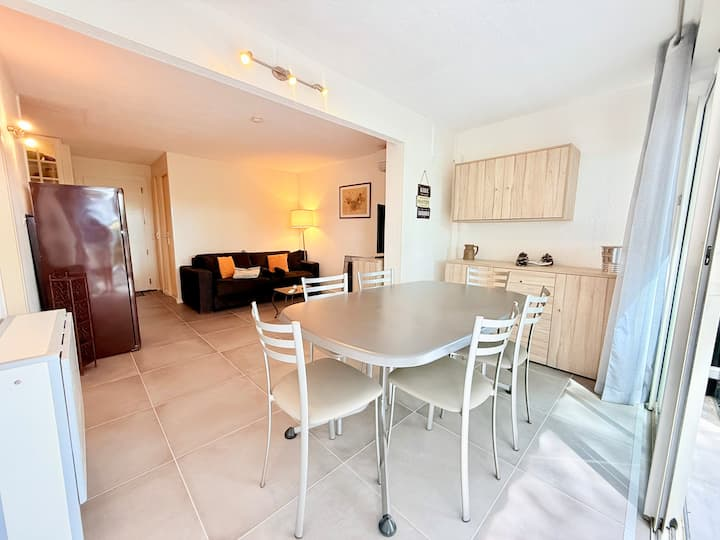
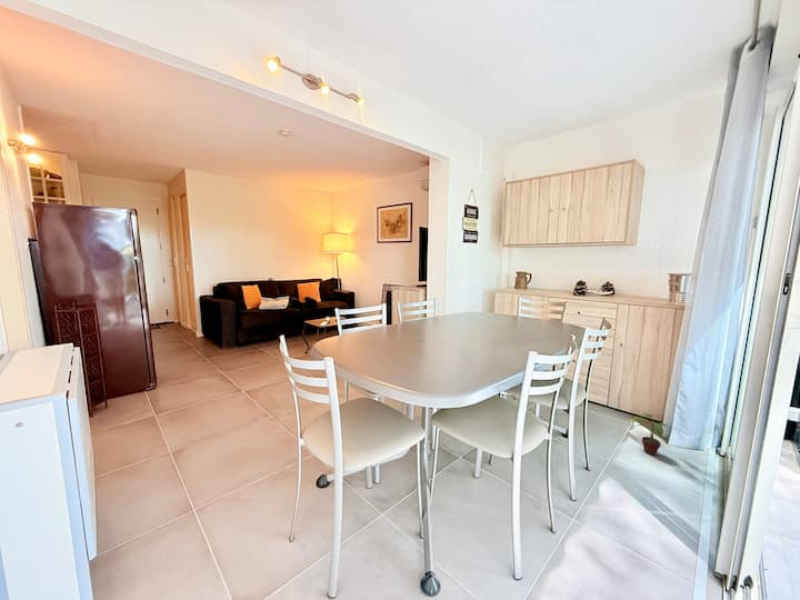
+ potted plant [631,412,671,457]
